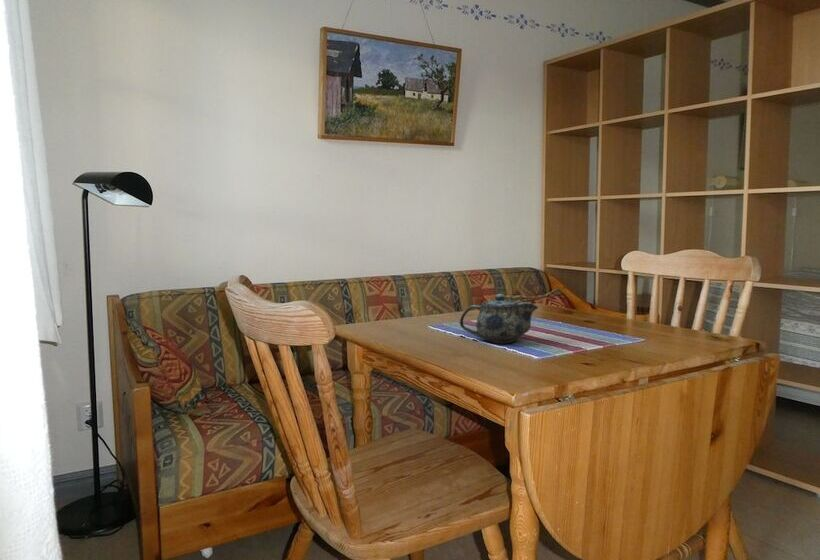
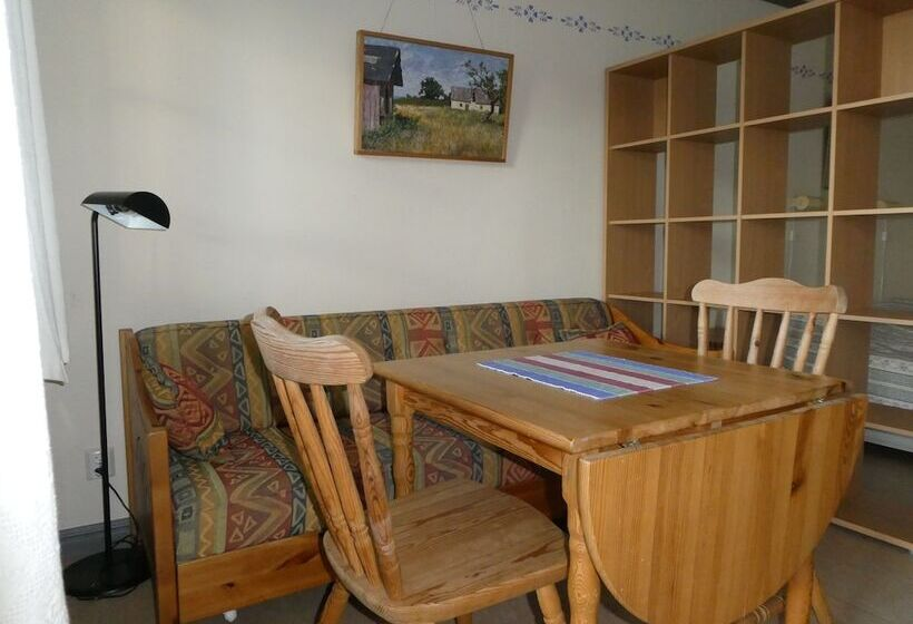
- chinaware [459,293,539,345]
